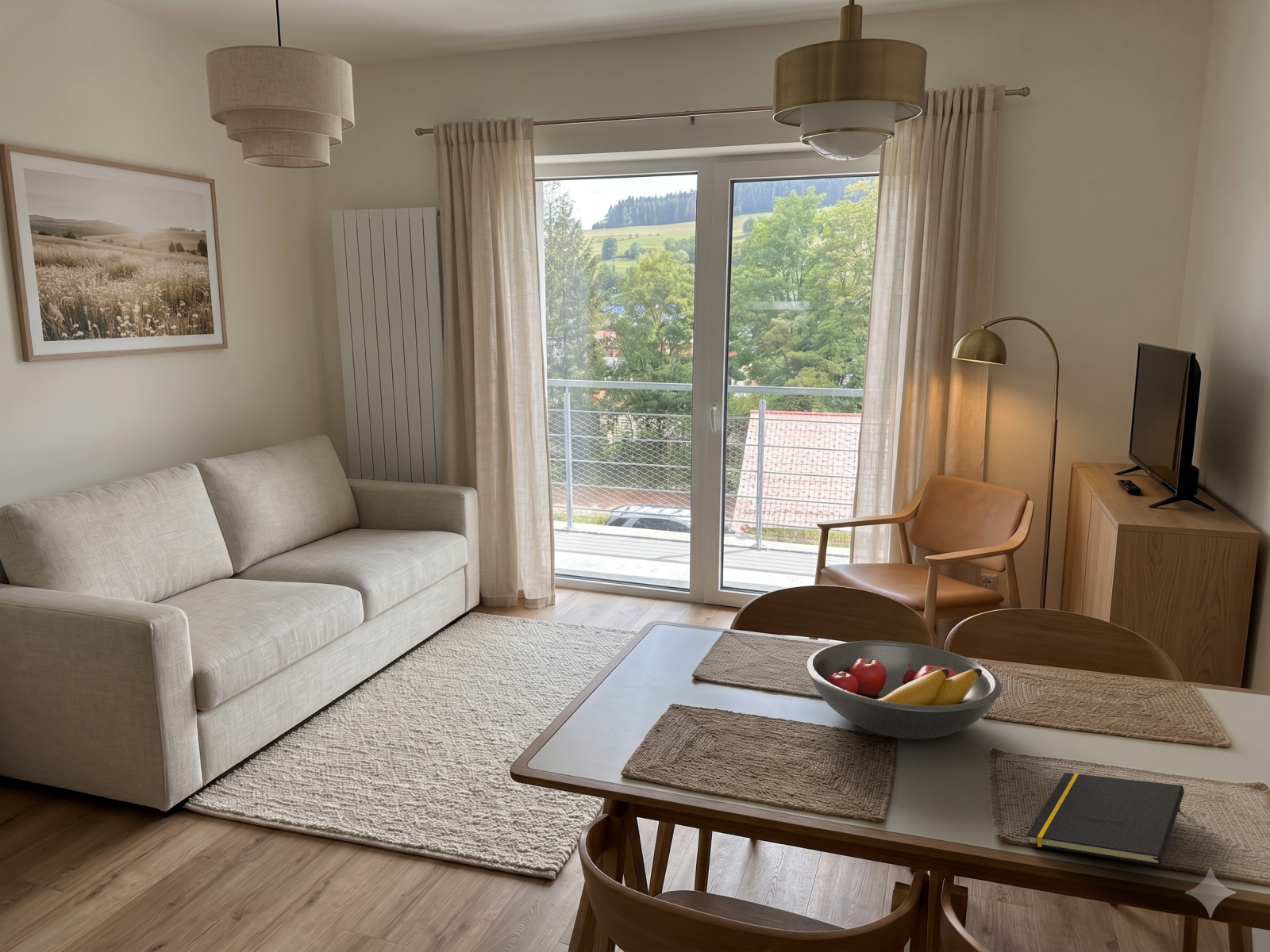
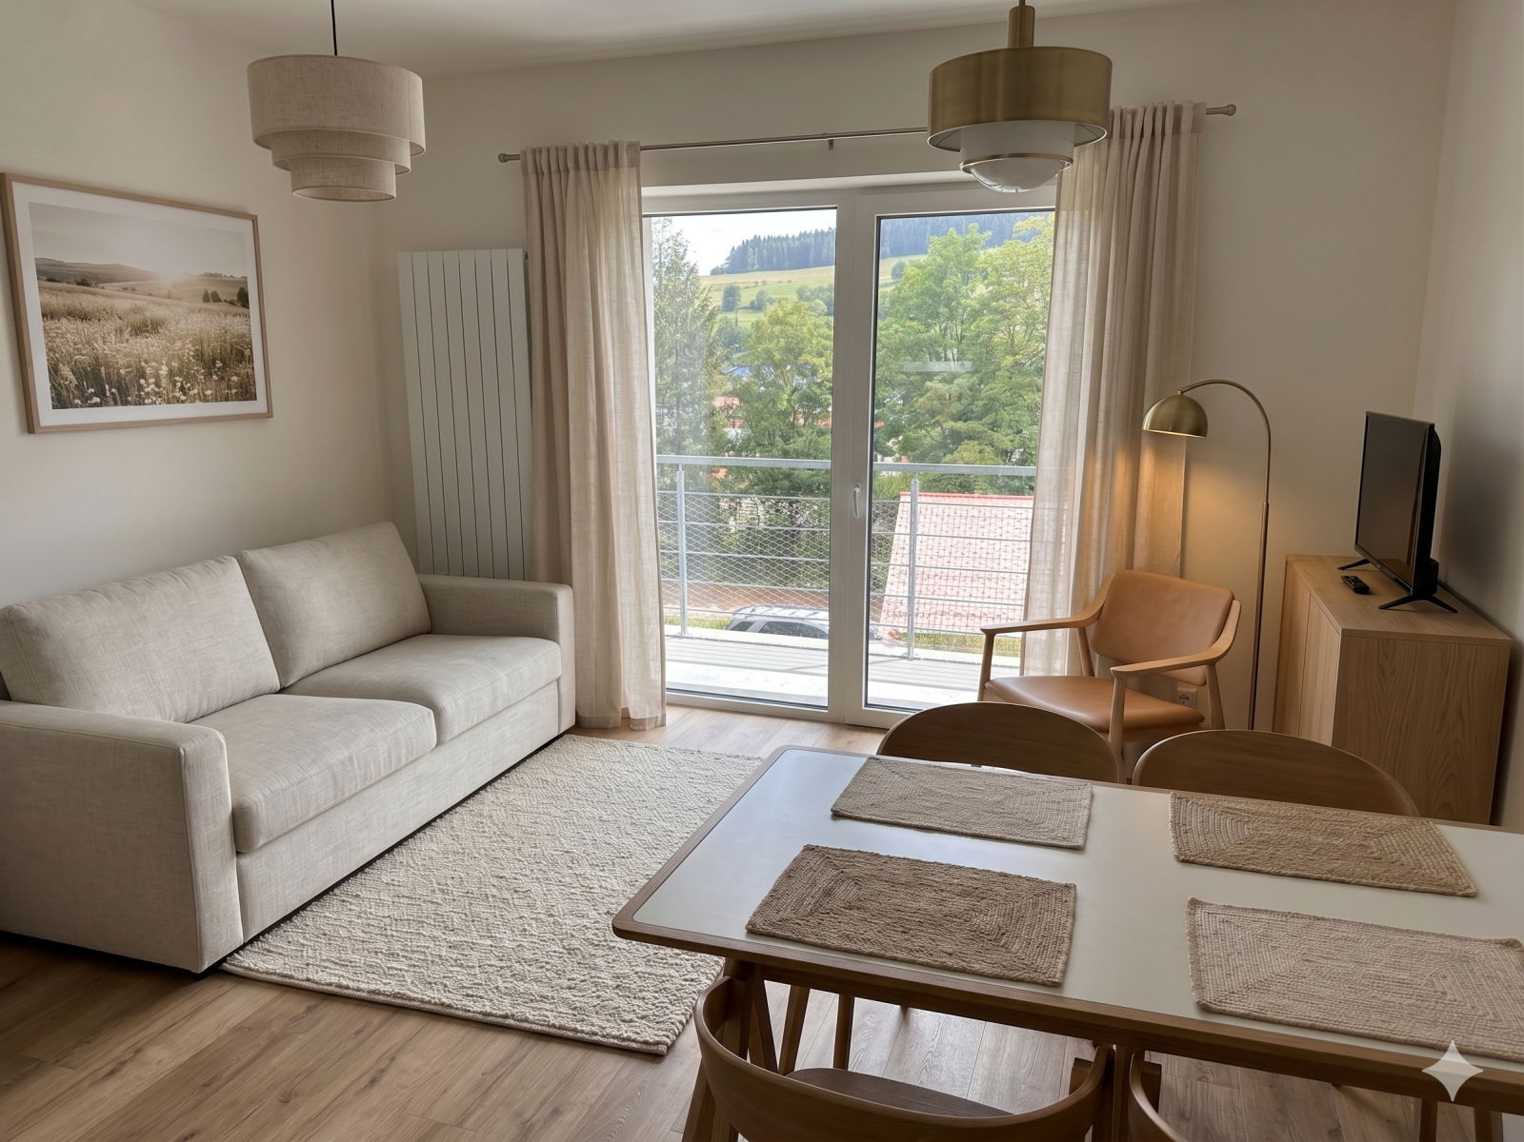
- fruit bowl [806,640,1003,739]
- notepad [1026,772,1185,866]
